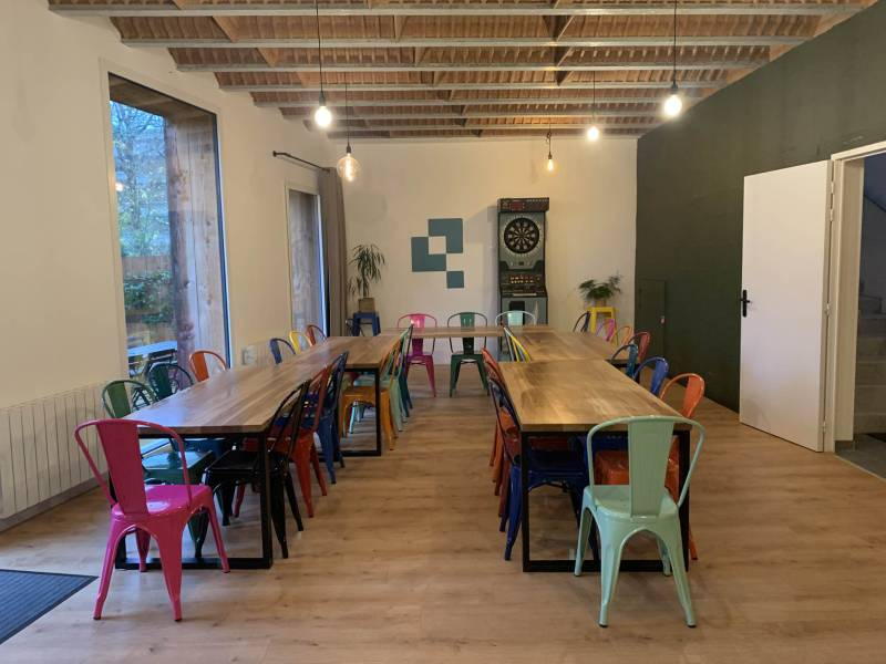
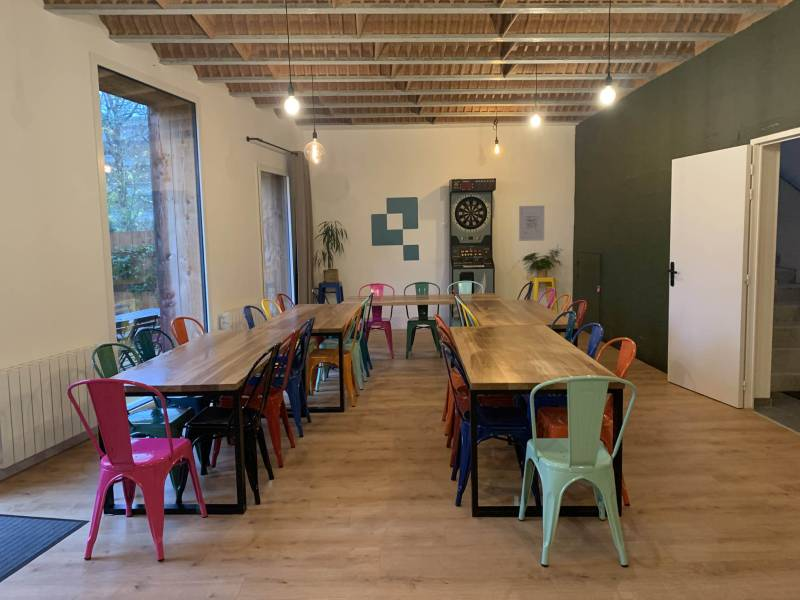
+ wall art [518,205,545,242]
